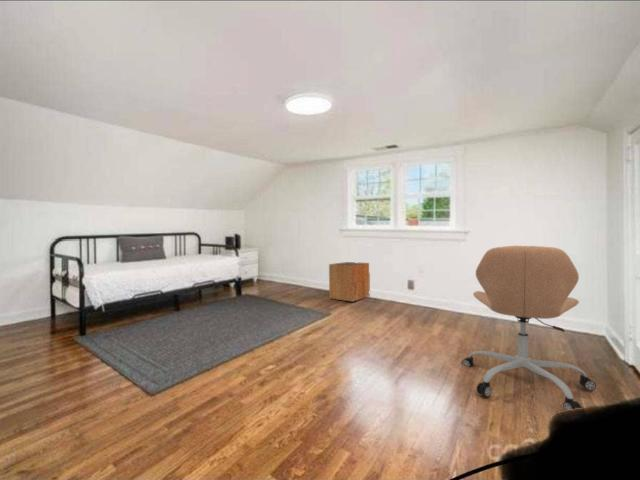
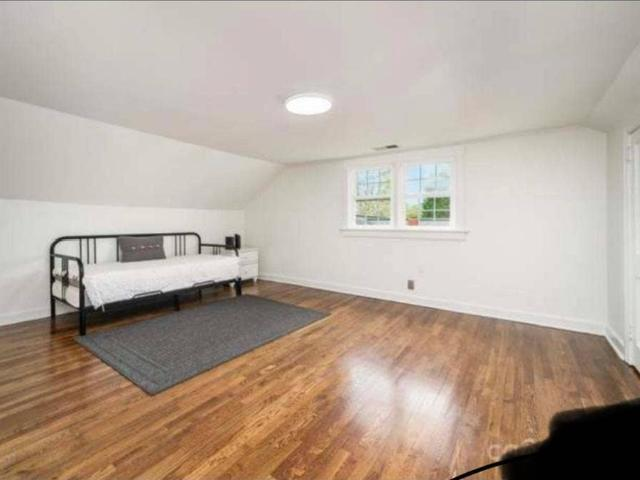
- office chair [461,245,597,411]
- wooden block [328,261,371,303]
